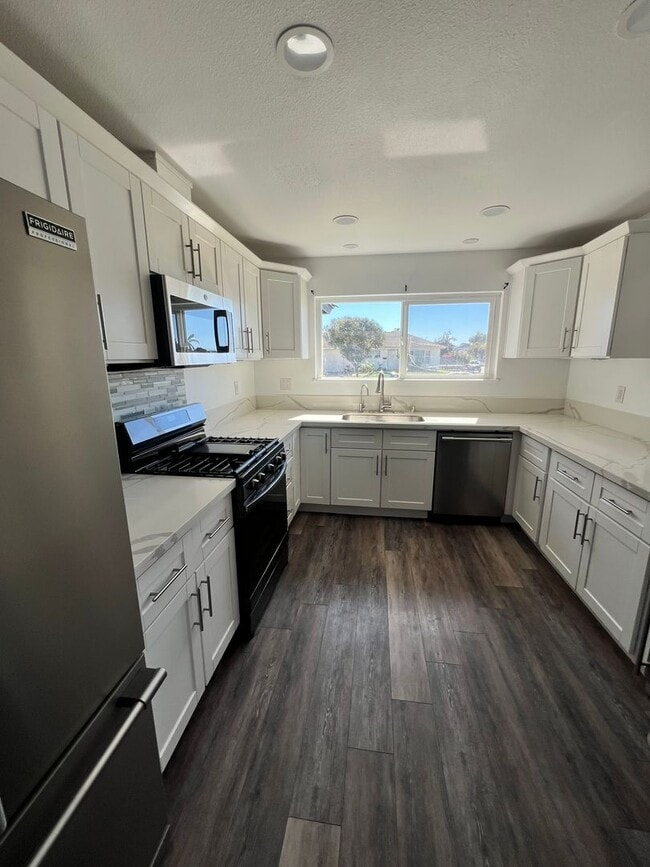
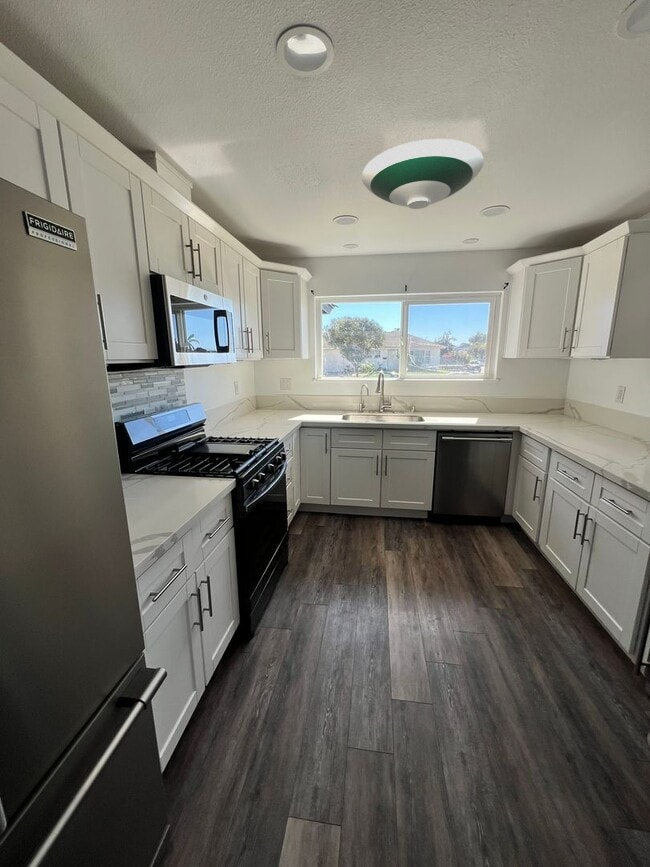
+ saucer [361,138,485,210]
